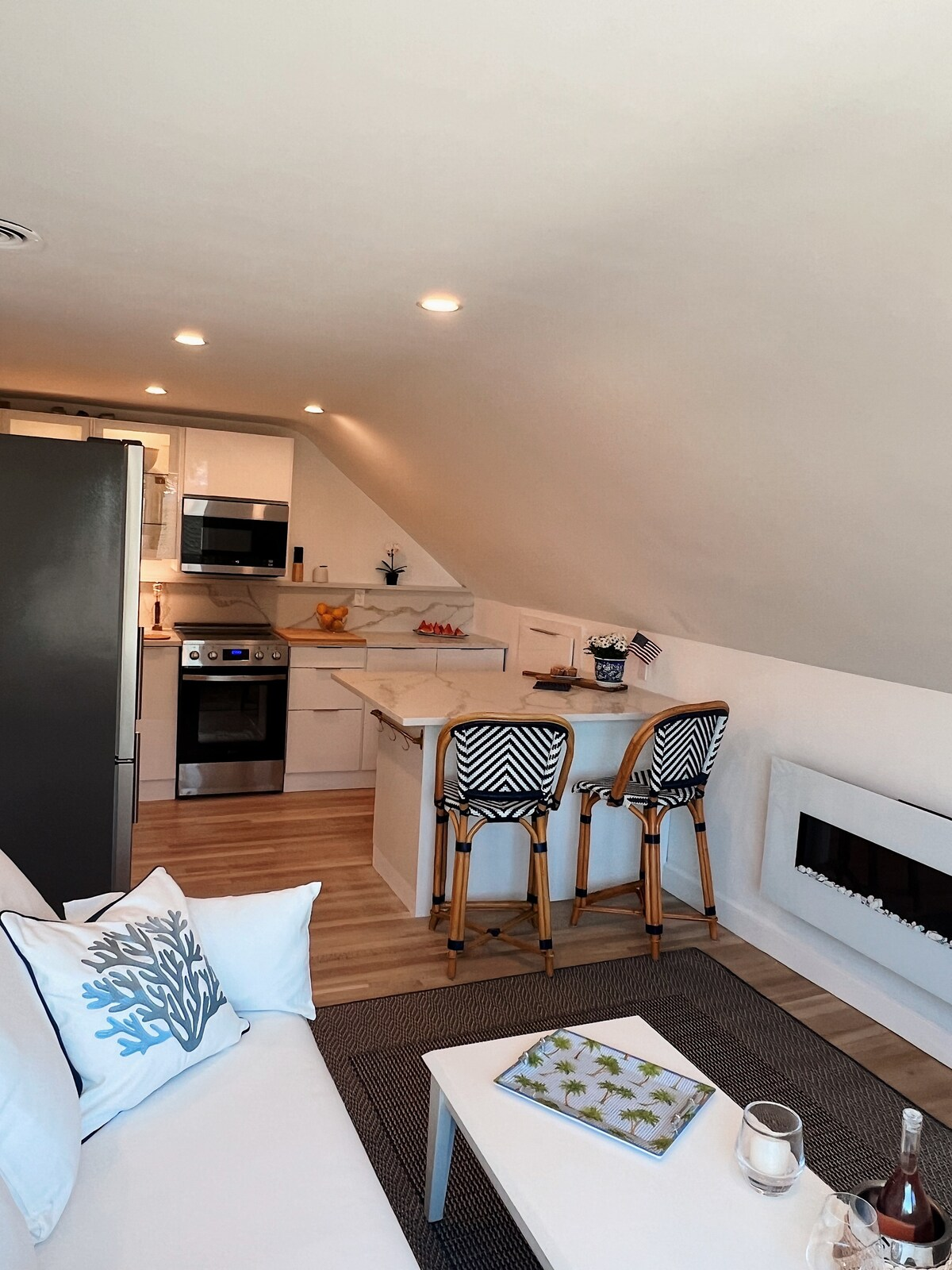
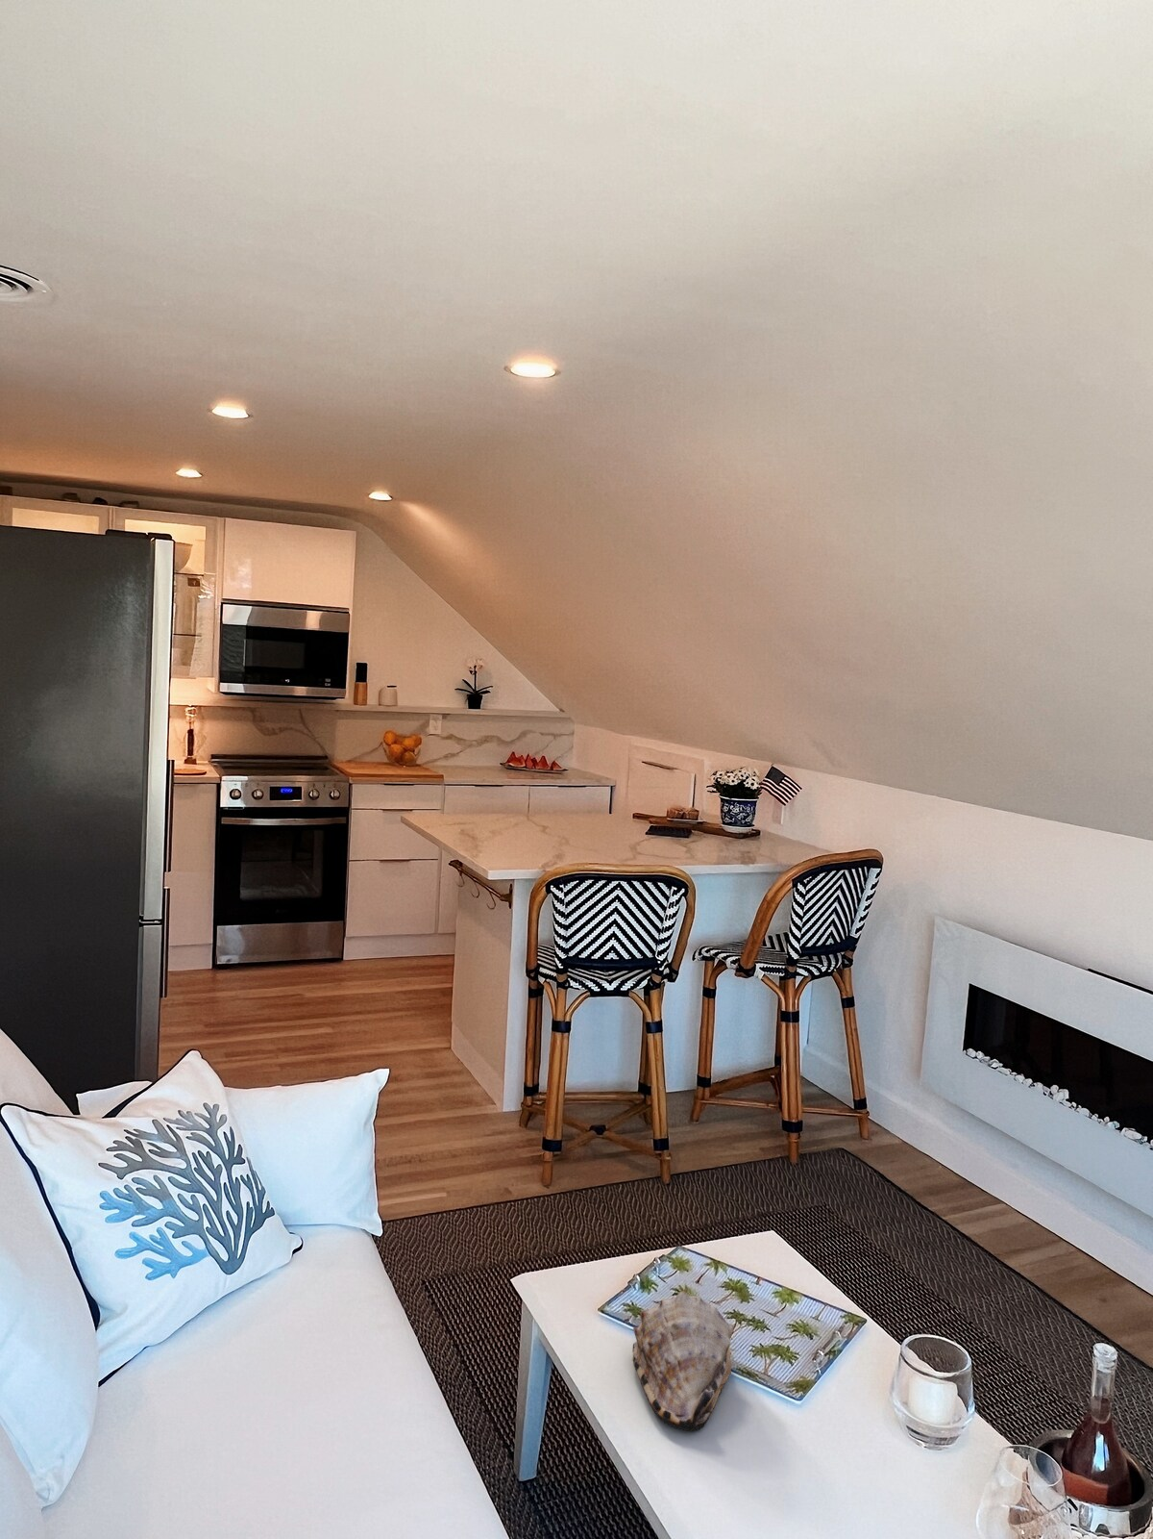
+ seashell [631,1289,735,1432]
